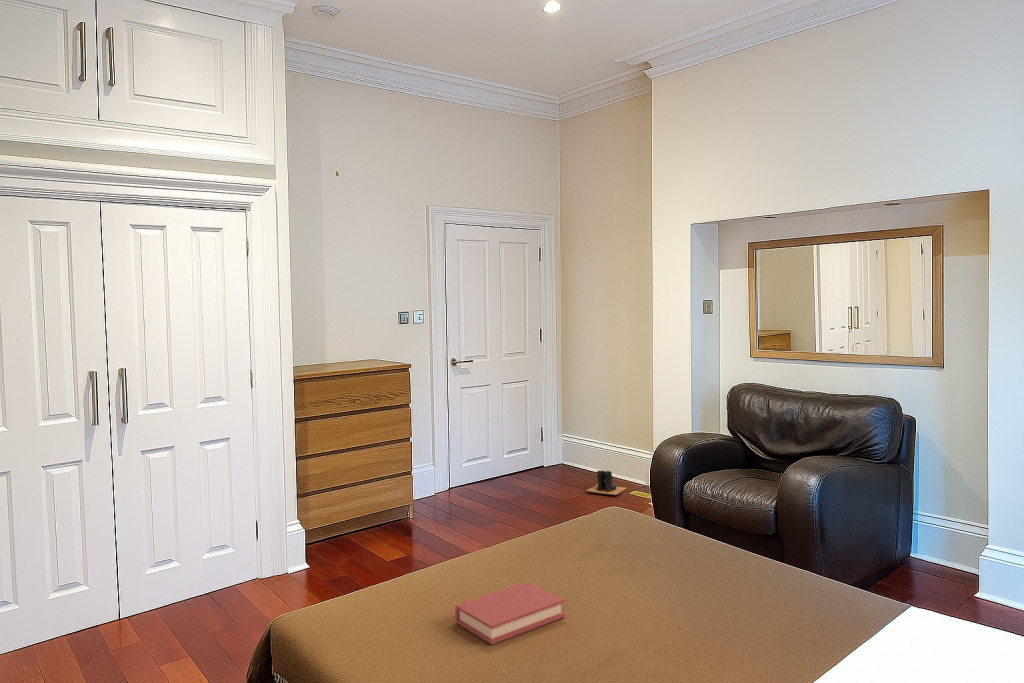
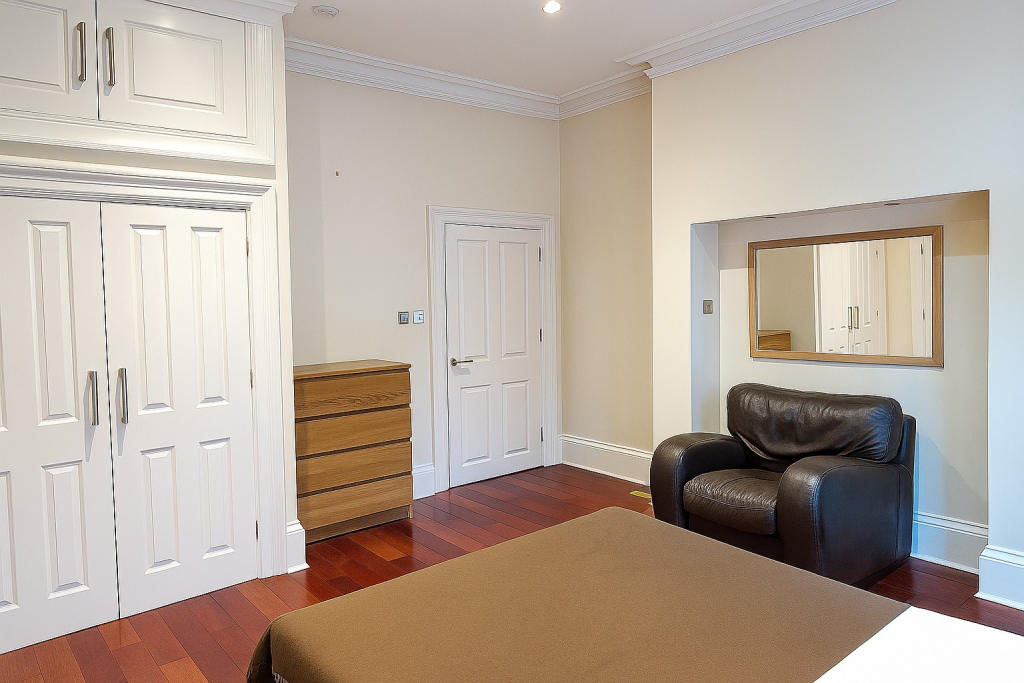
- boots [585,469,628,496]
- book [454,581,566,645]
